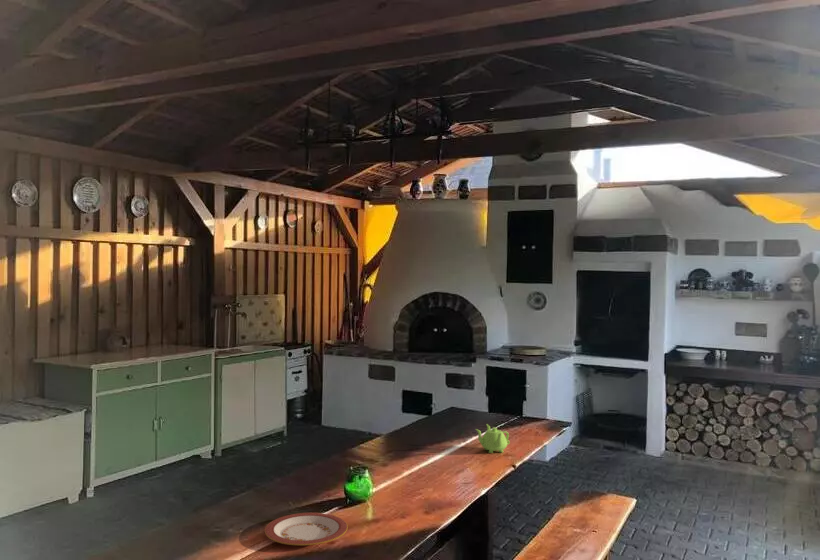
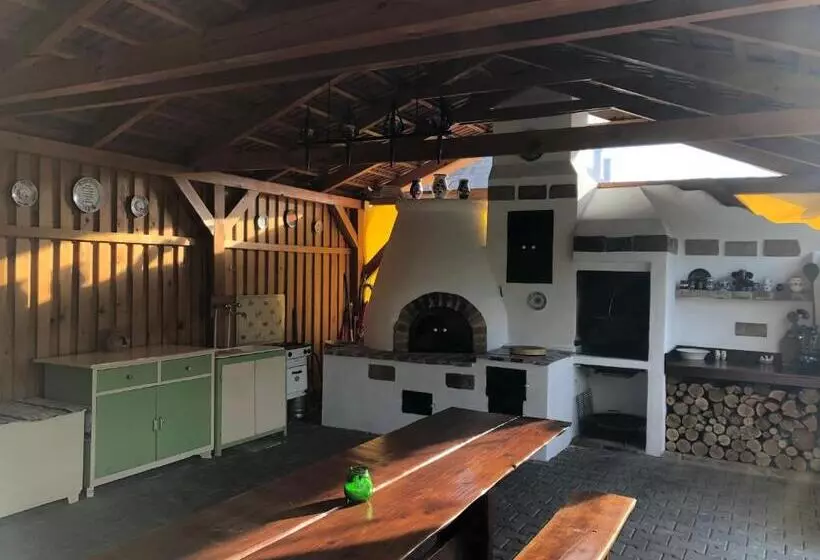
- teapot [475,423,511,454]
- plate [264,512,349,546]
